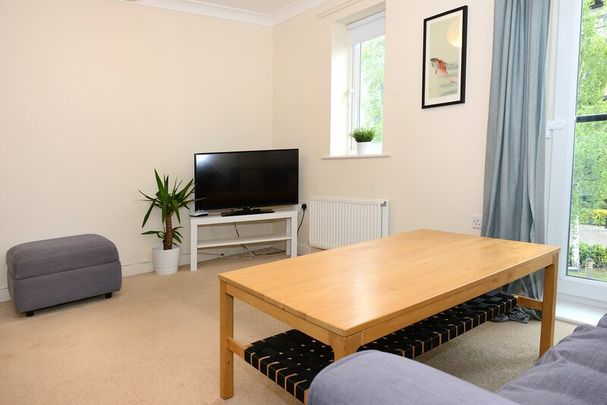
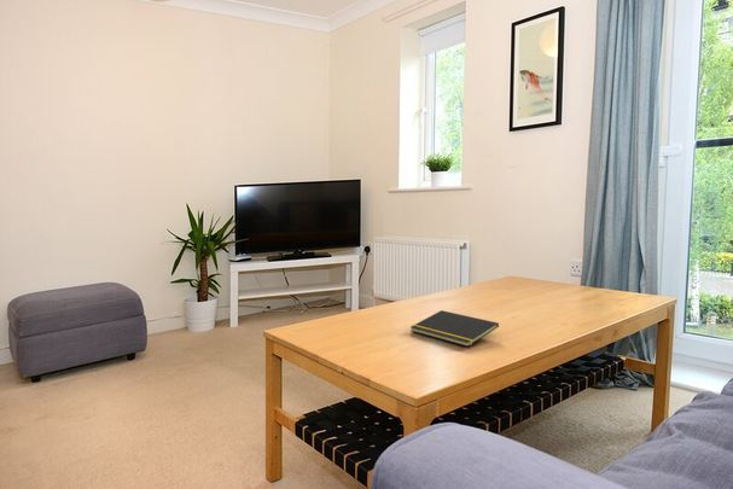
+ notepad [409,309,500,348]
